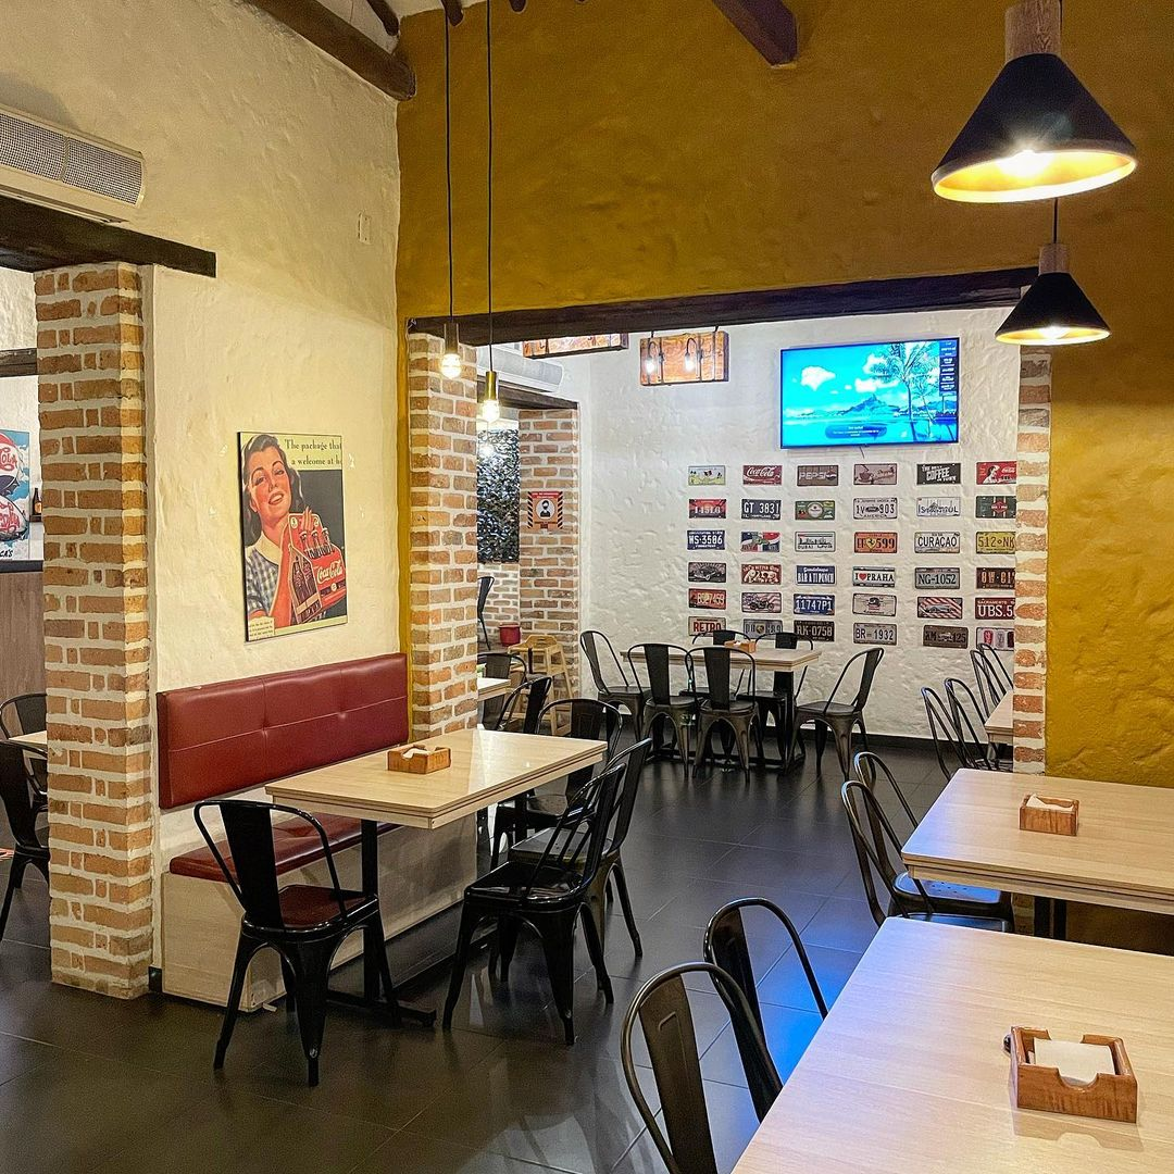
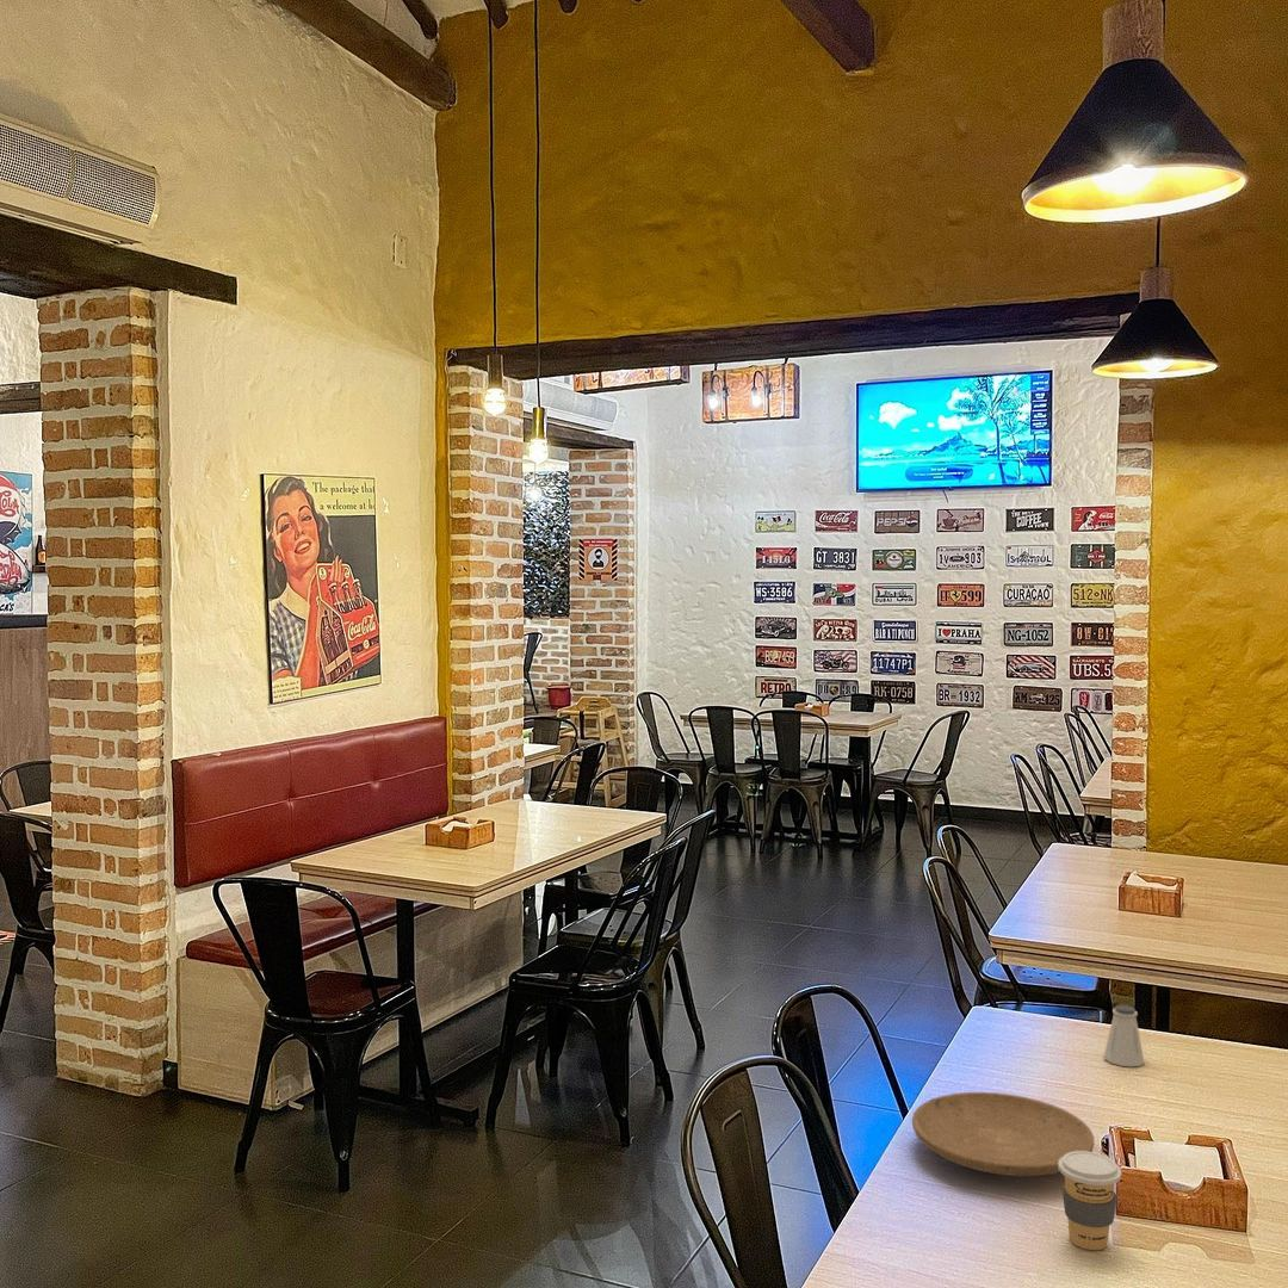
+ coffee cup [1058,1151,1122,1251]
+ saltshaker [1103,1004,1146,1067]
+ plate [911,1091,1096,1177]
